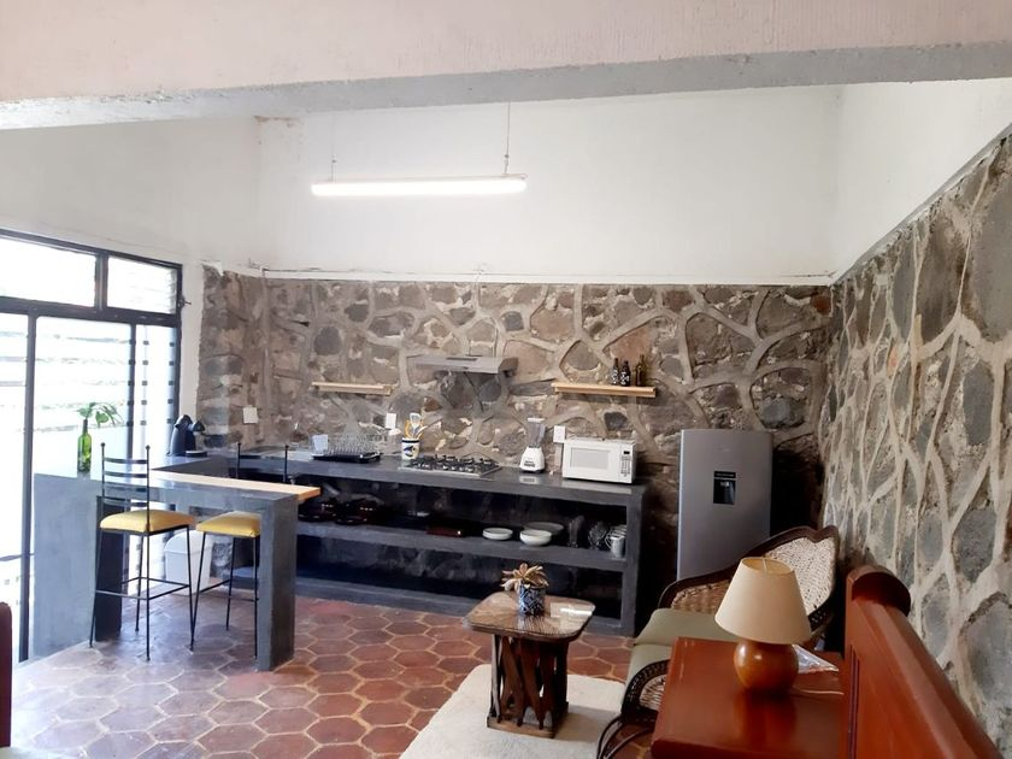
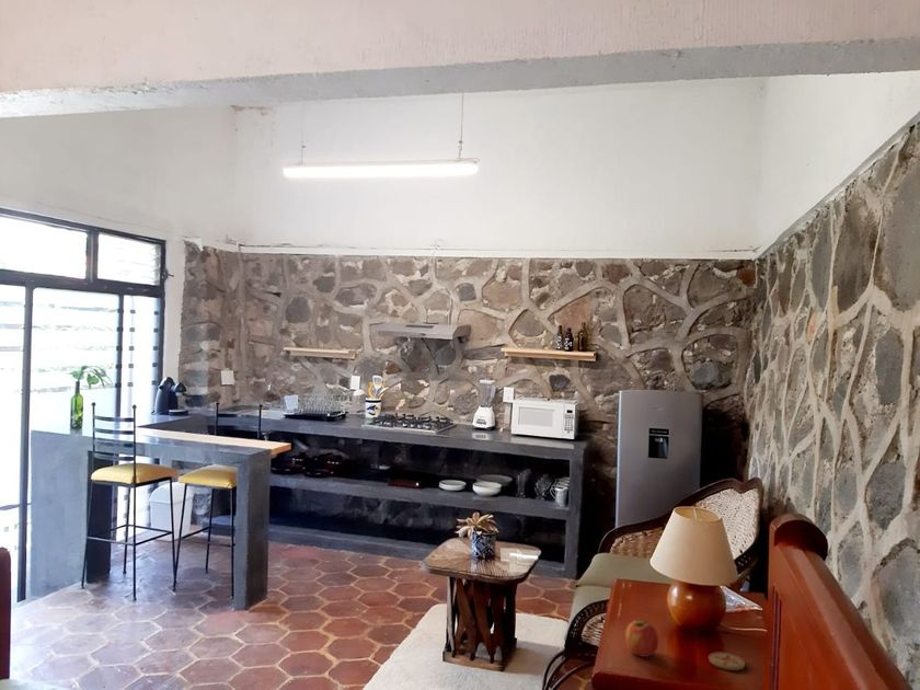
+ apple [624,620,659,658]
+ coaster [708,652,746,671]
